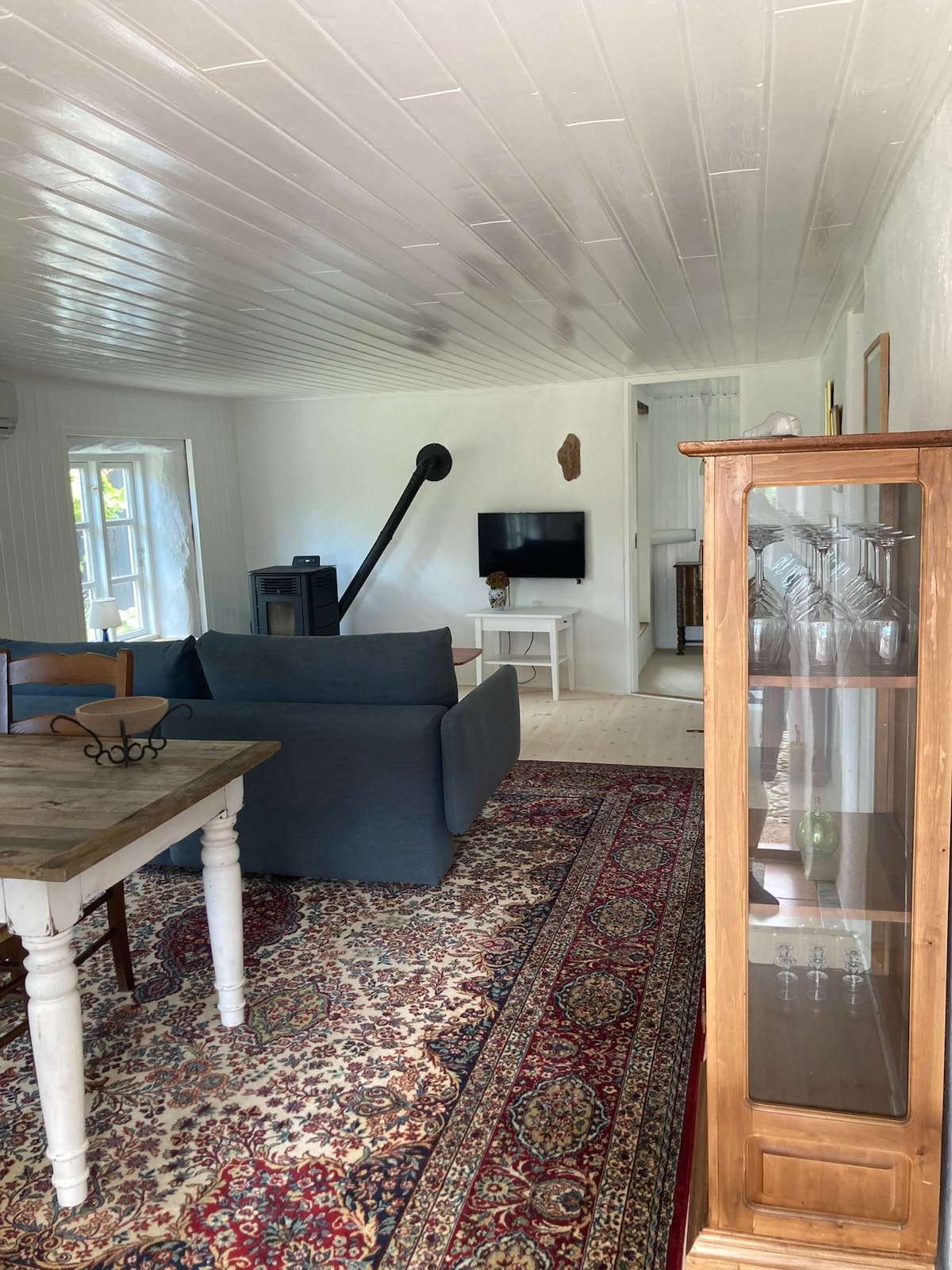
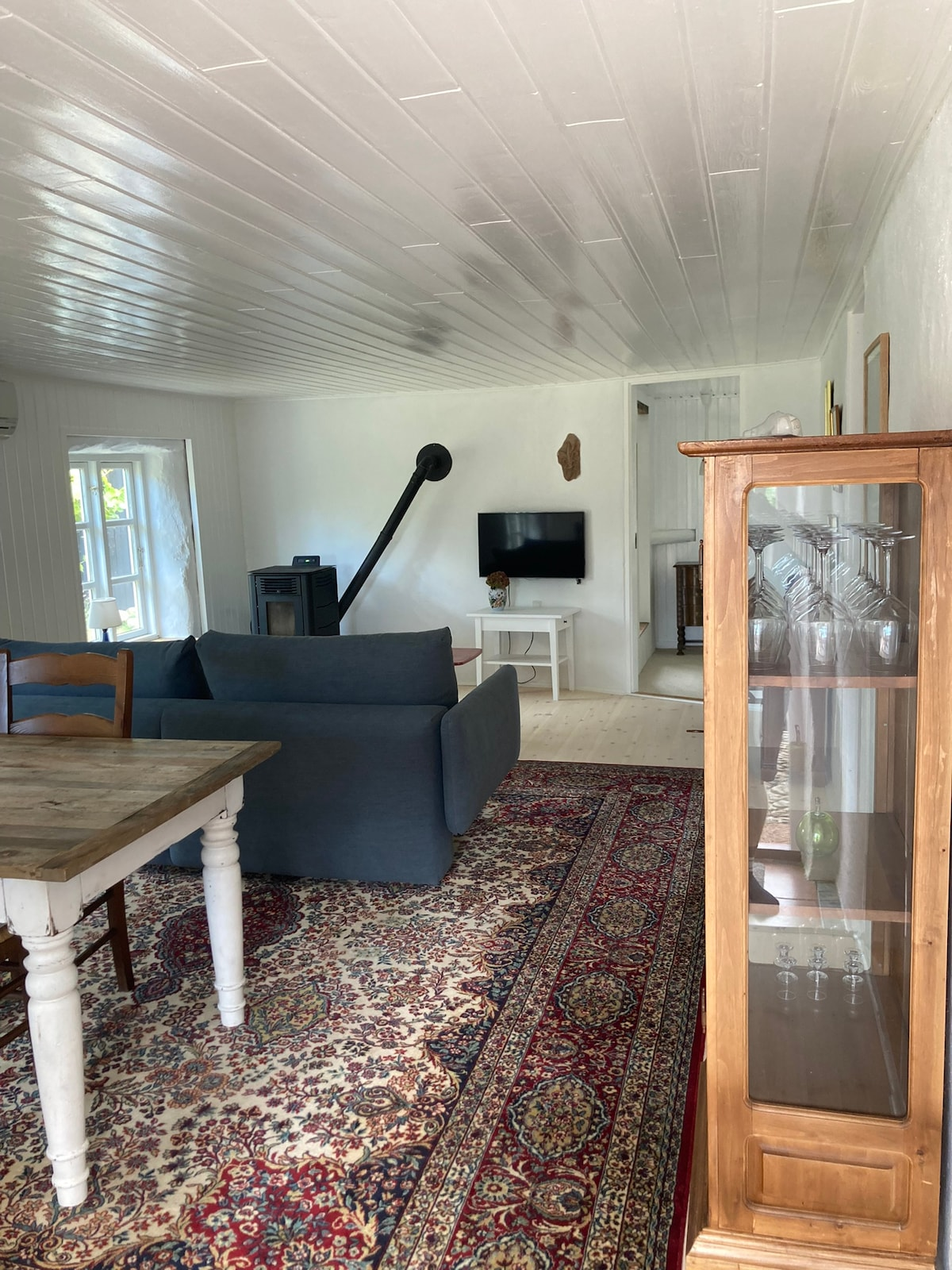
- decorative bowl [49,695,194,768]
